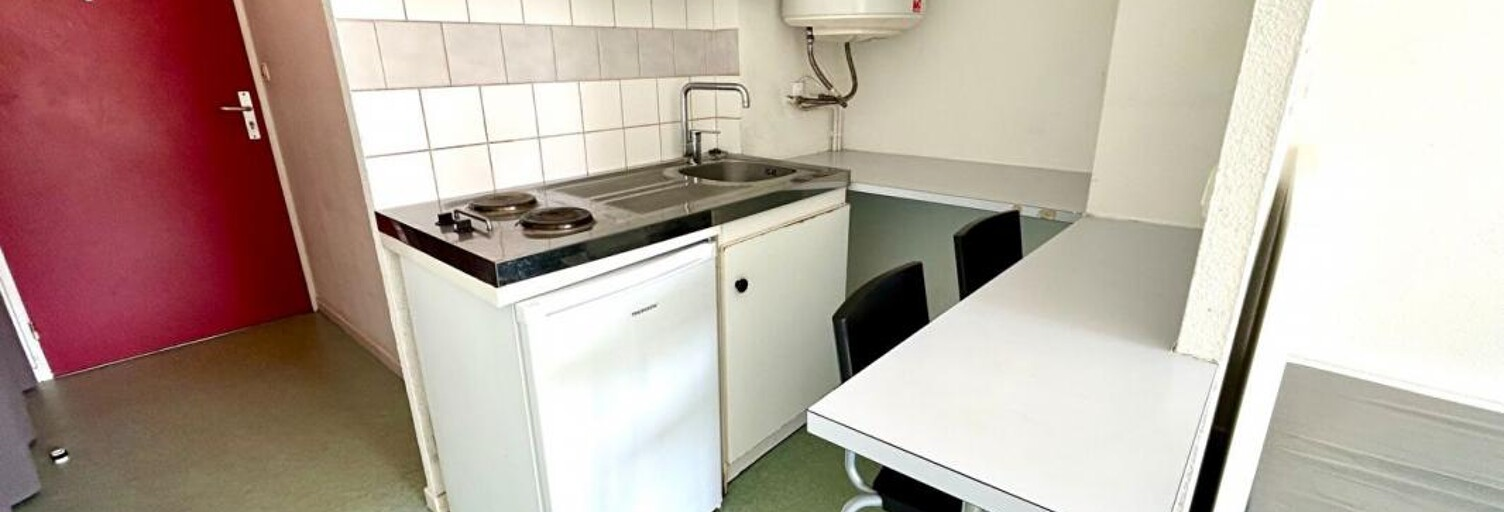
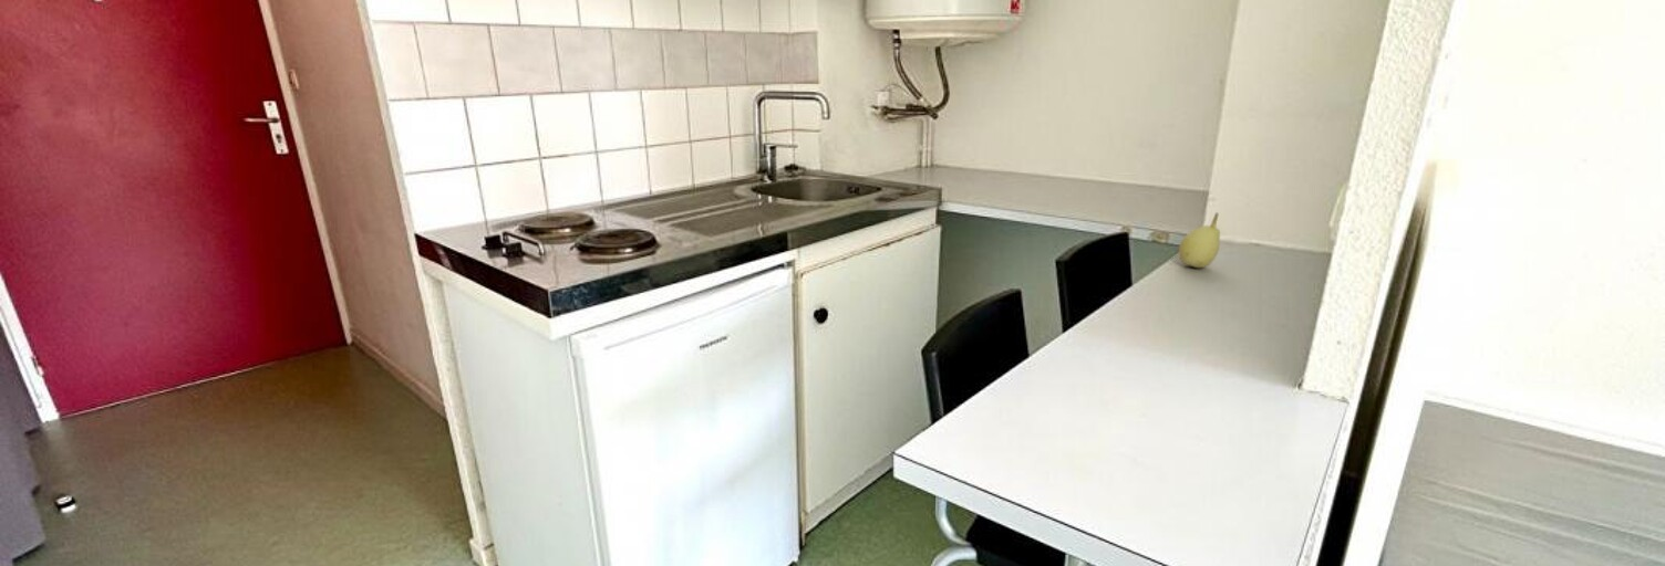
+ fruit [1178,211,1221,269]
